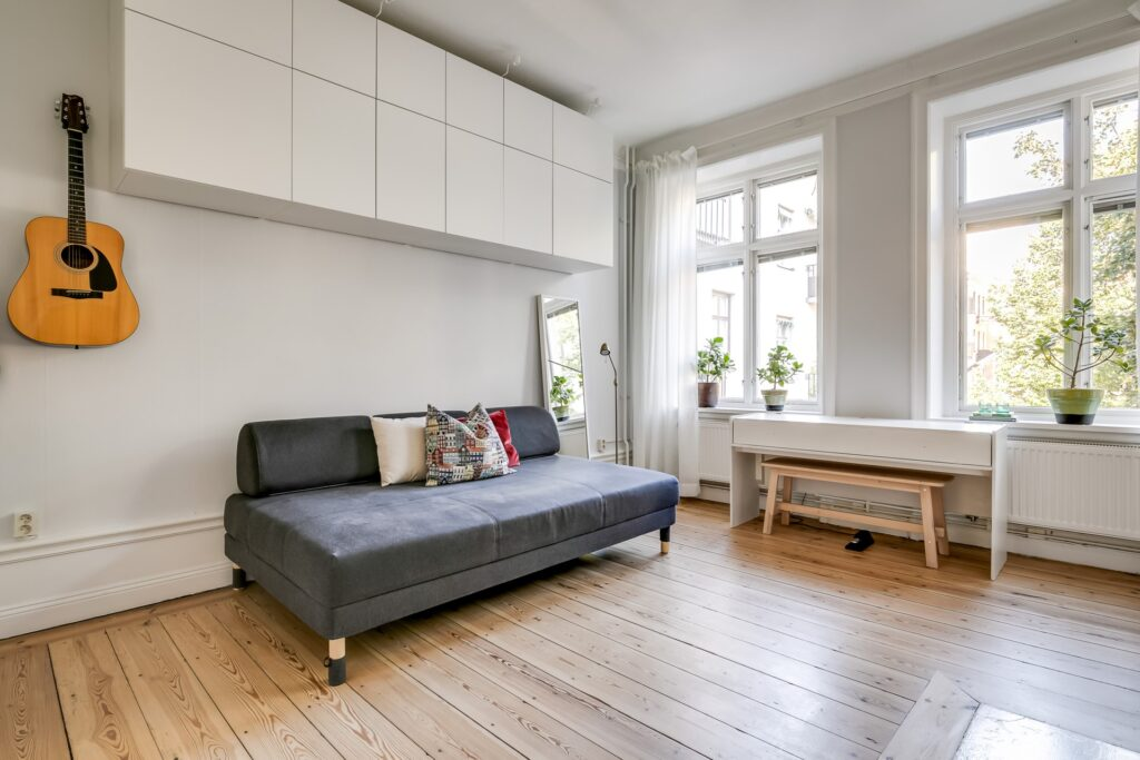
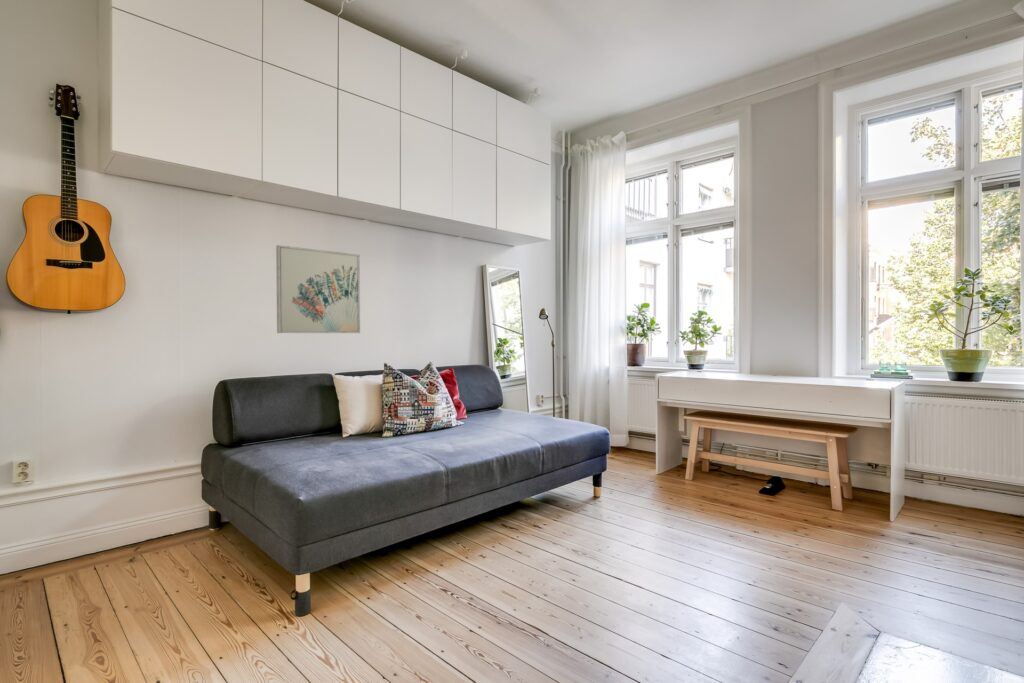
+ wall art [275,244,361,334]
